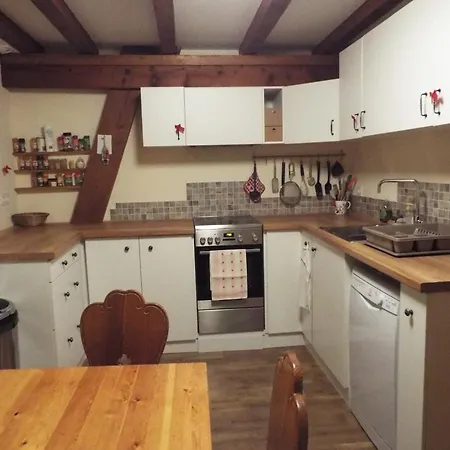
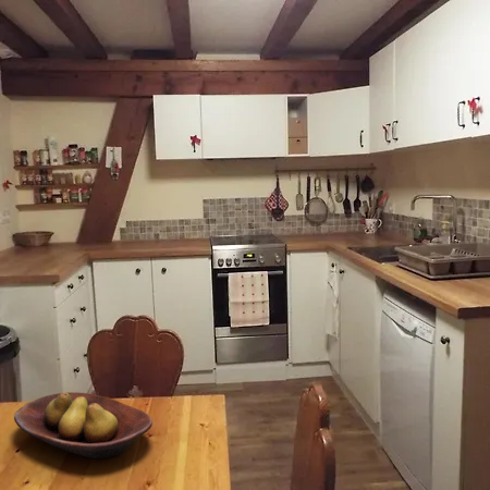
+ fruit bowl [13,391,154,460]
